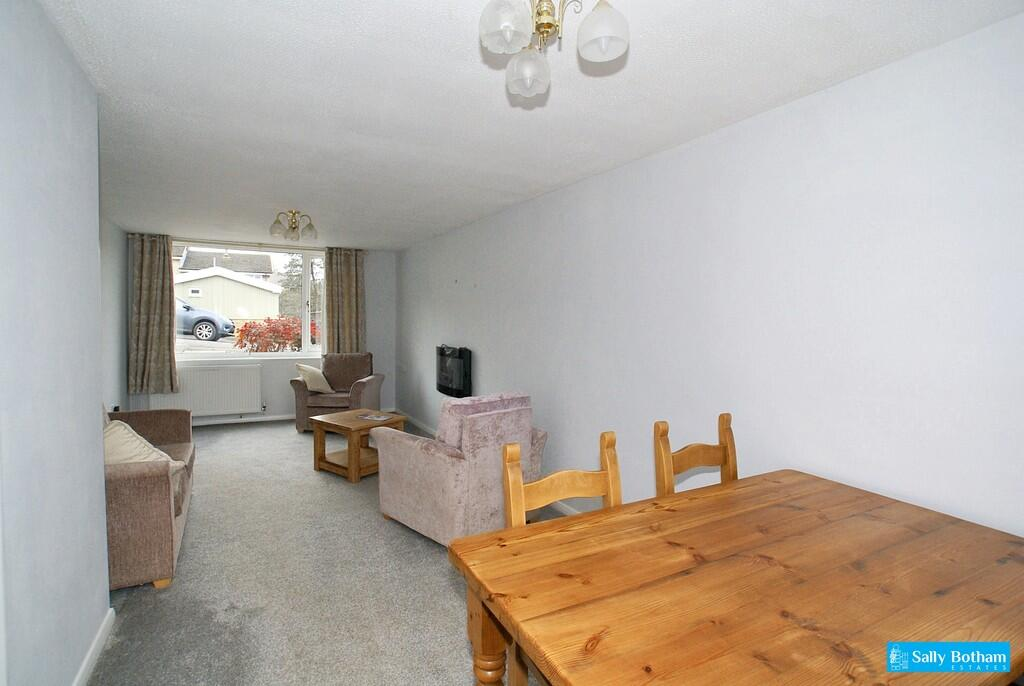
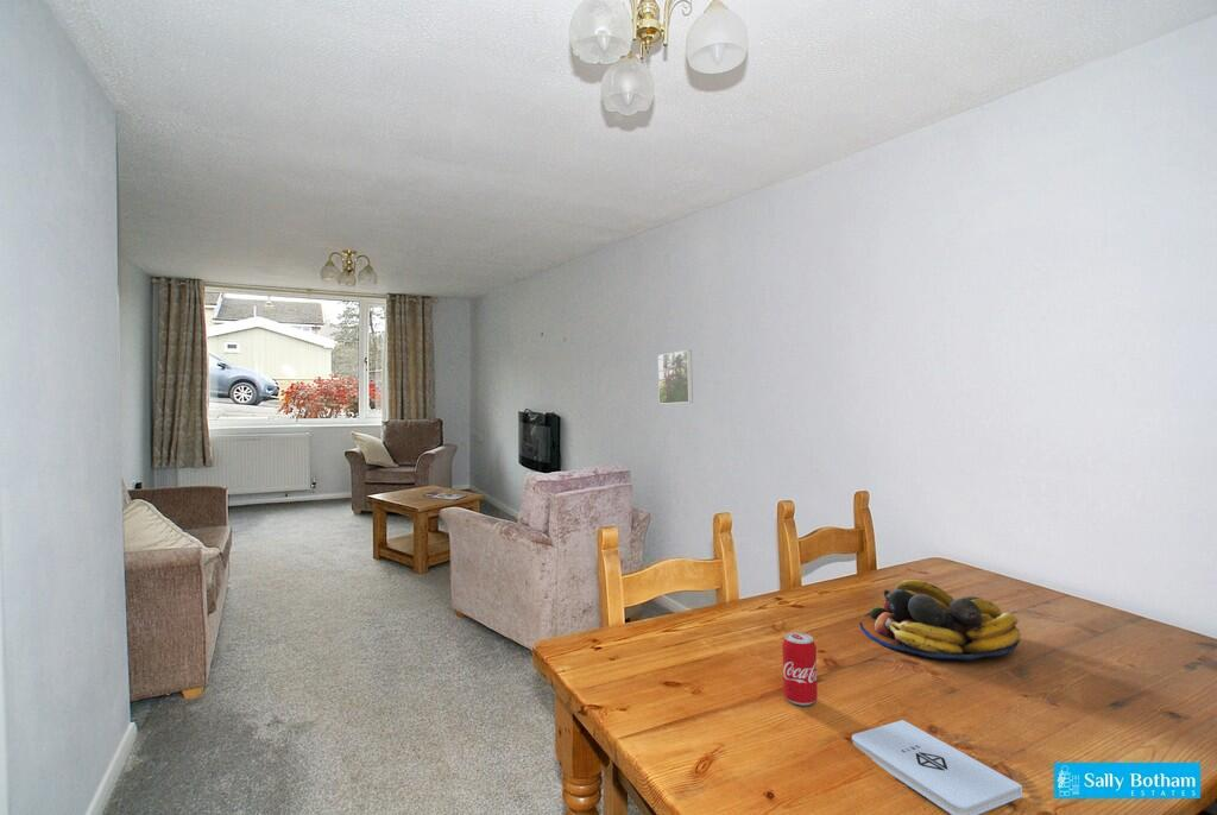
+ beverage can [781,631,819,707]
+ notepad [851,719,1023,815]
+ fruit bowl [858,579,1022,661]
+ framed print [657,349,694,405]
